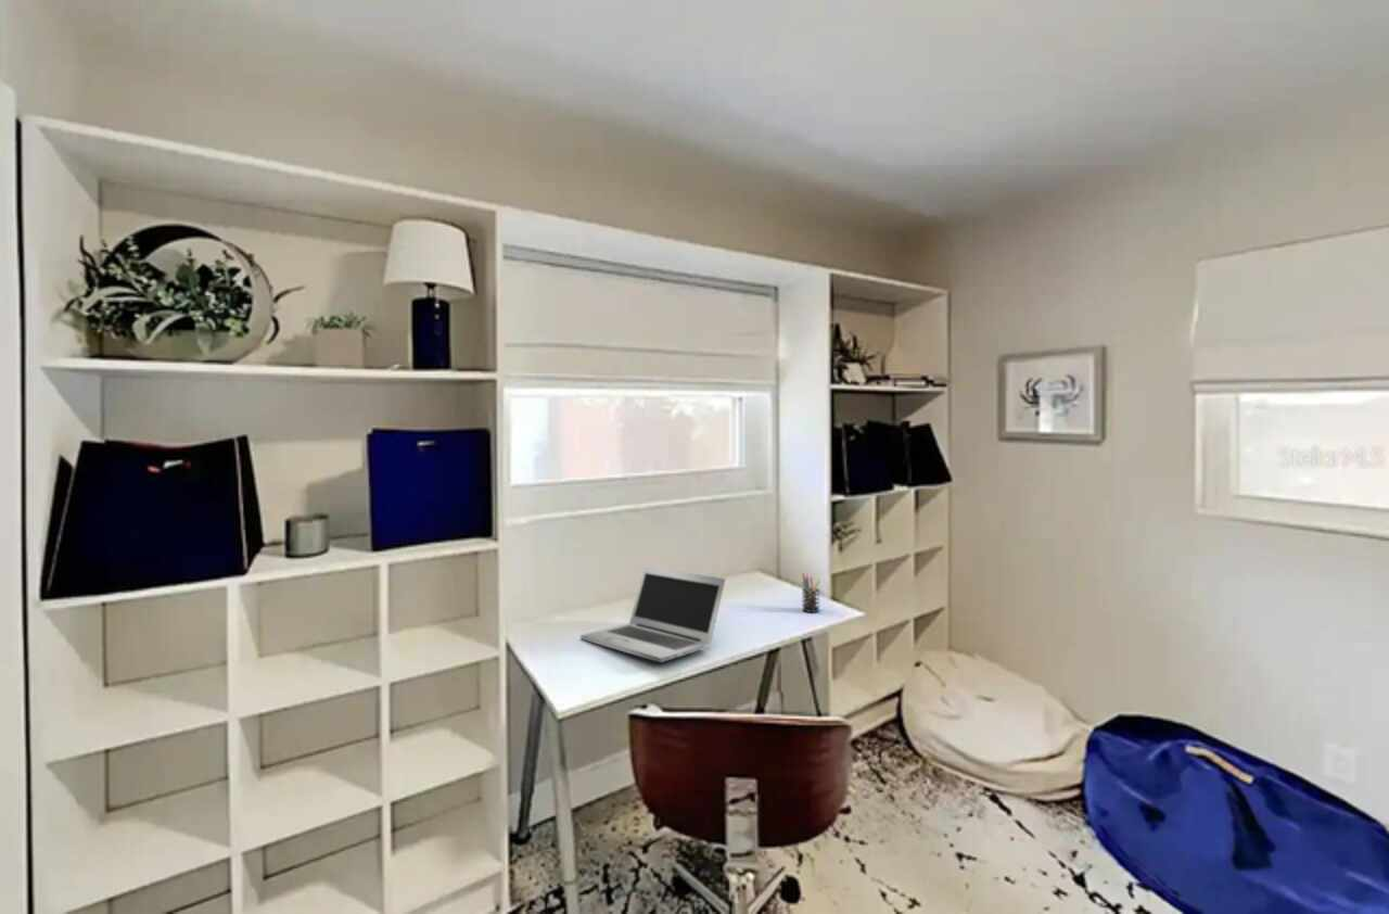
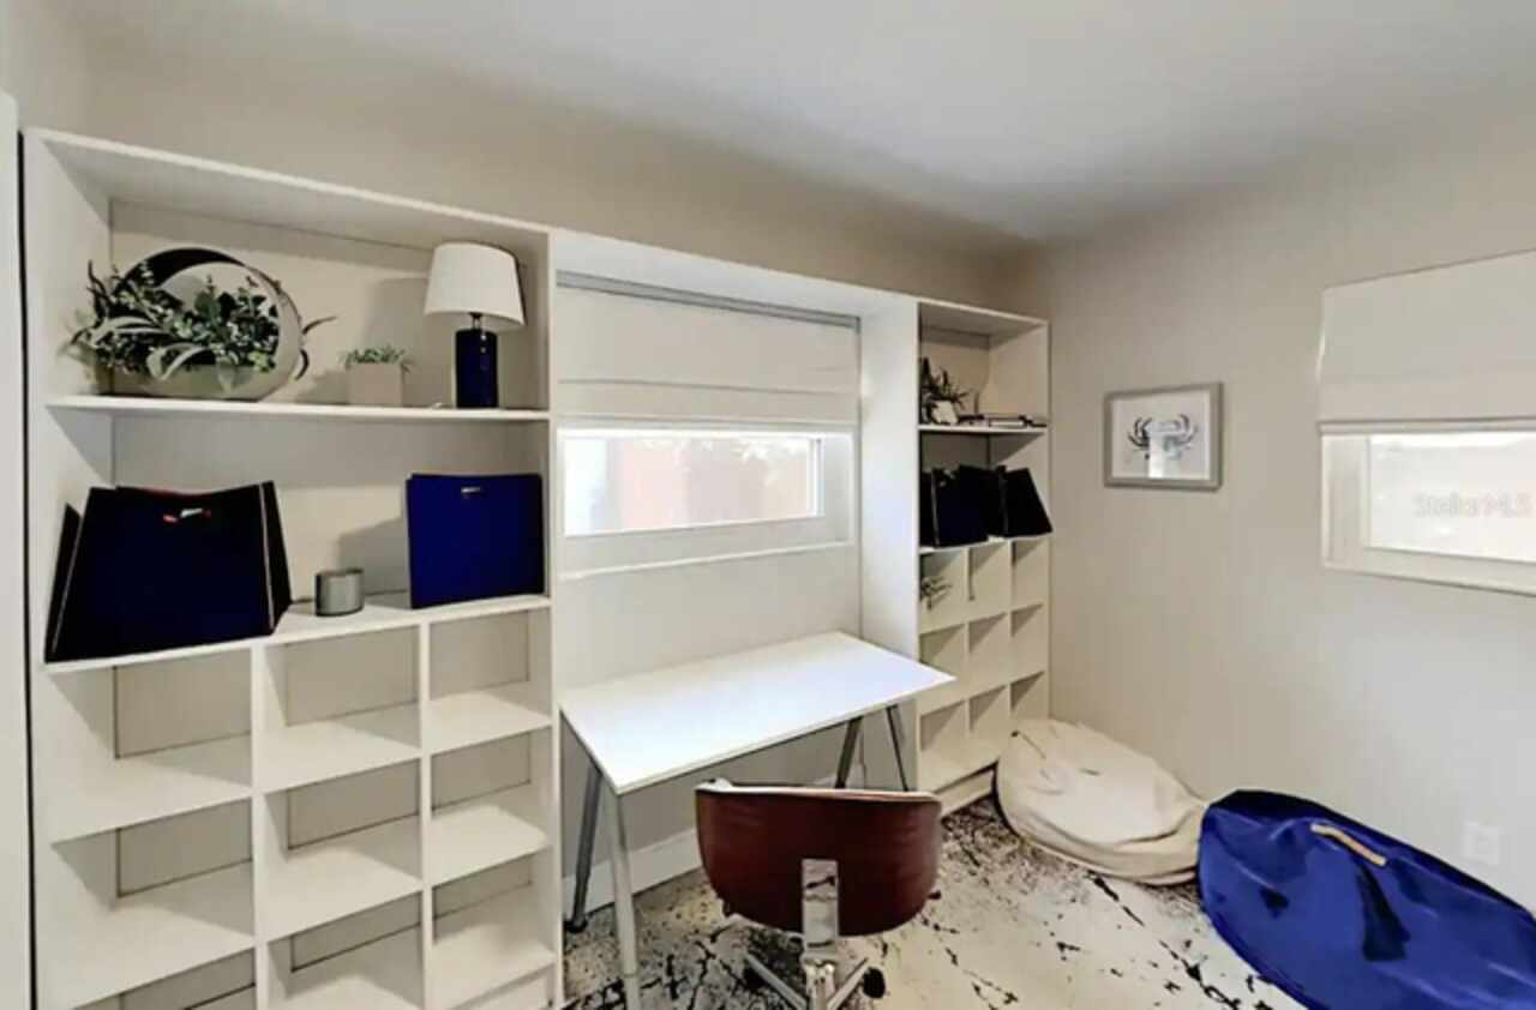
- laptop [579,566,727,663]
- pen holder [801,573,821,613]
